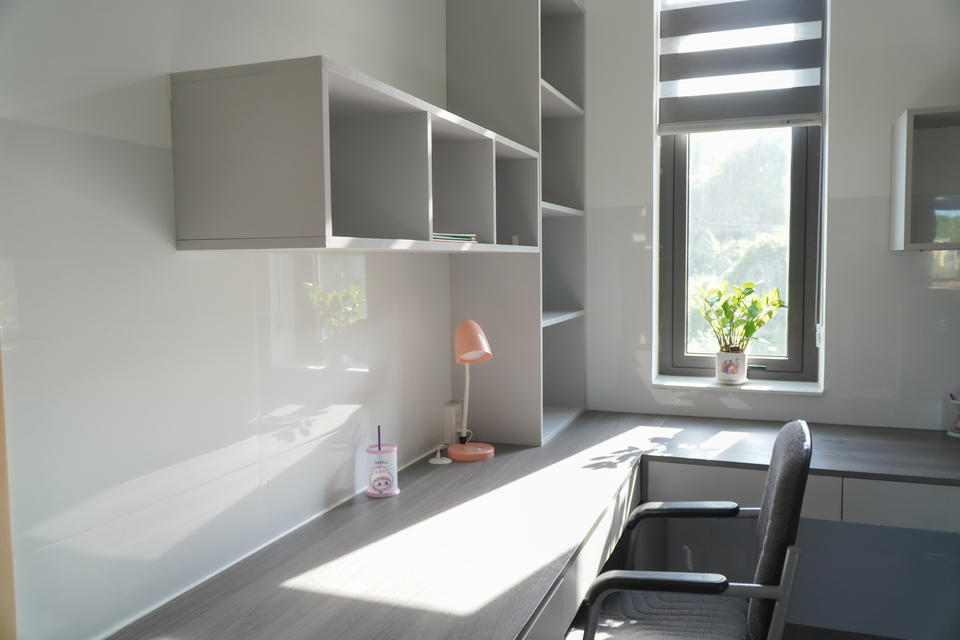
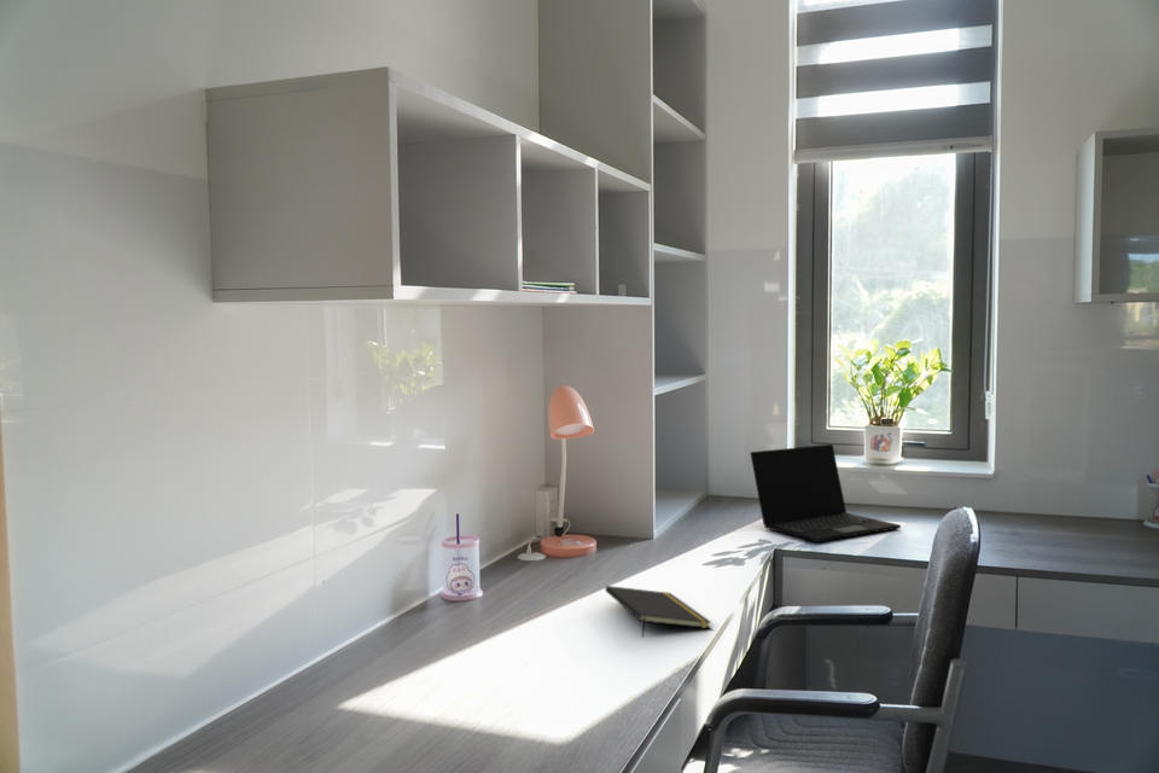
+ laptop [749,443,902,544]
+ notepad [604,585,712,638]
